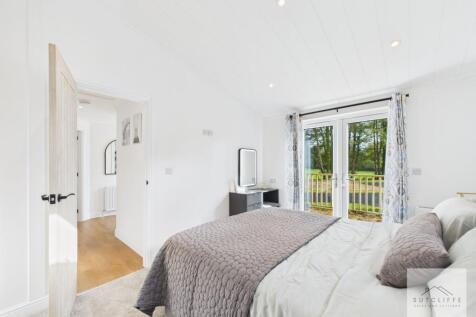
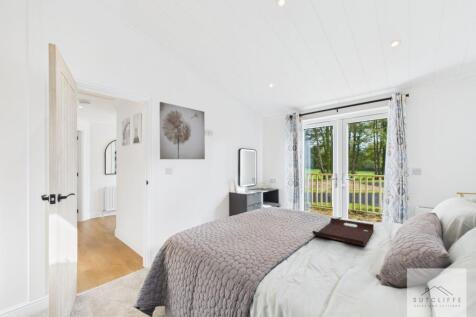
+ wall art [159,101,206,160]
+ serving tray [311,217,375,247]
